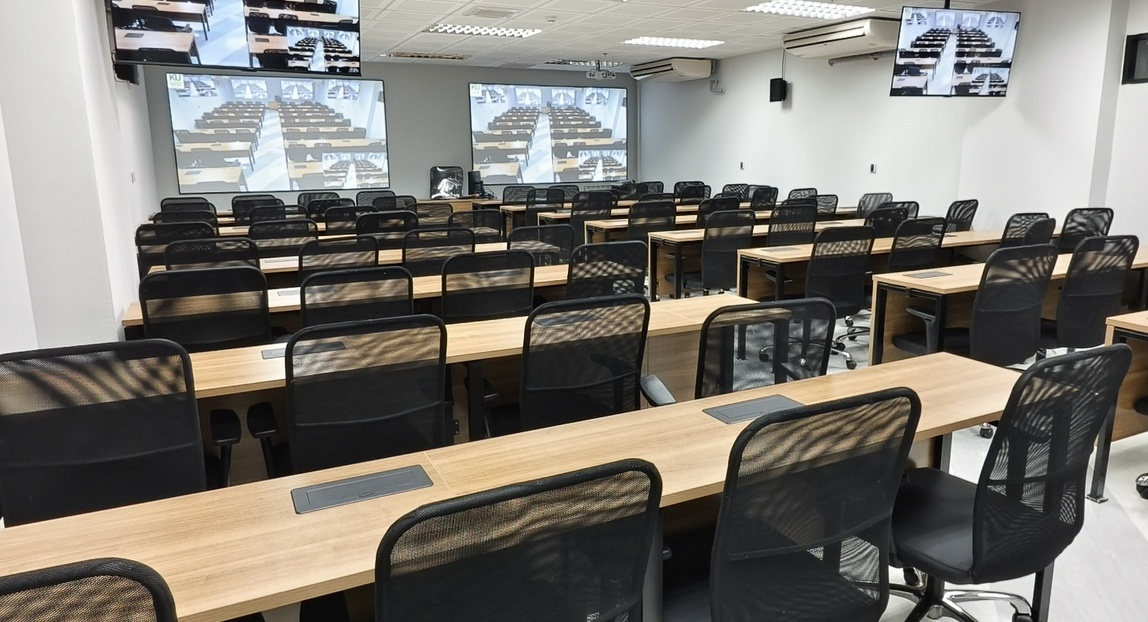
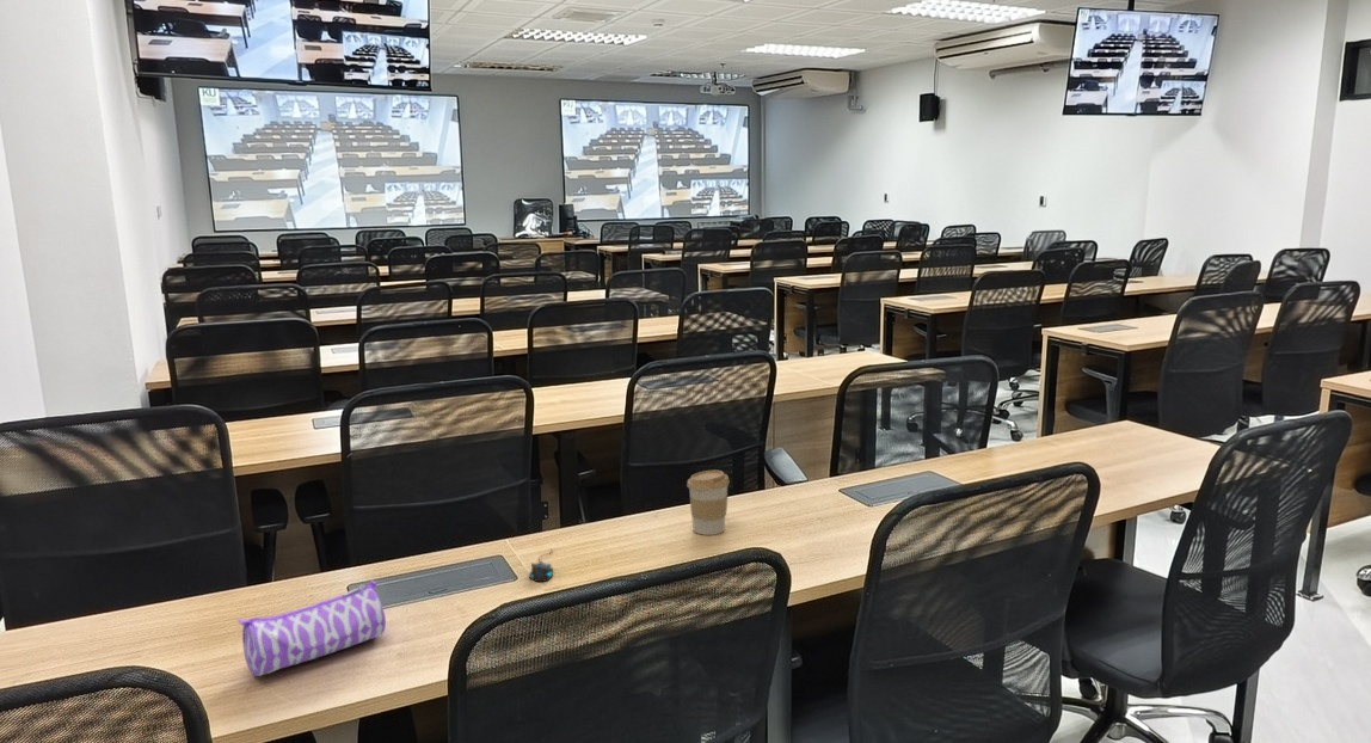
+ coffee cup [686,469,731,536]
+ pencil case [236,579,387,677]
+ mouse [528,547,554,583]
